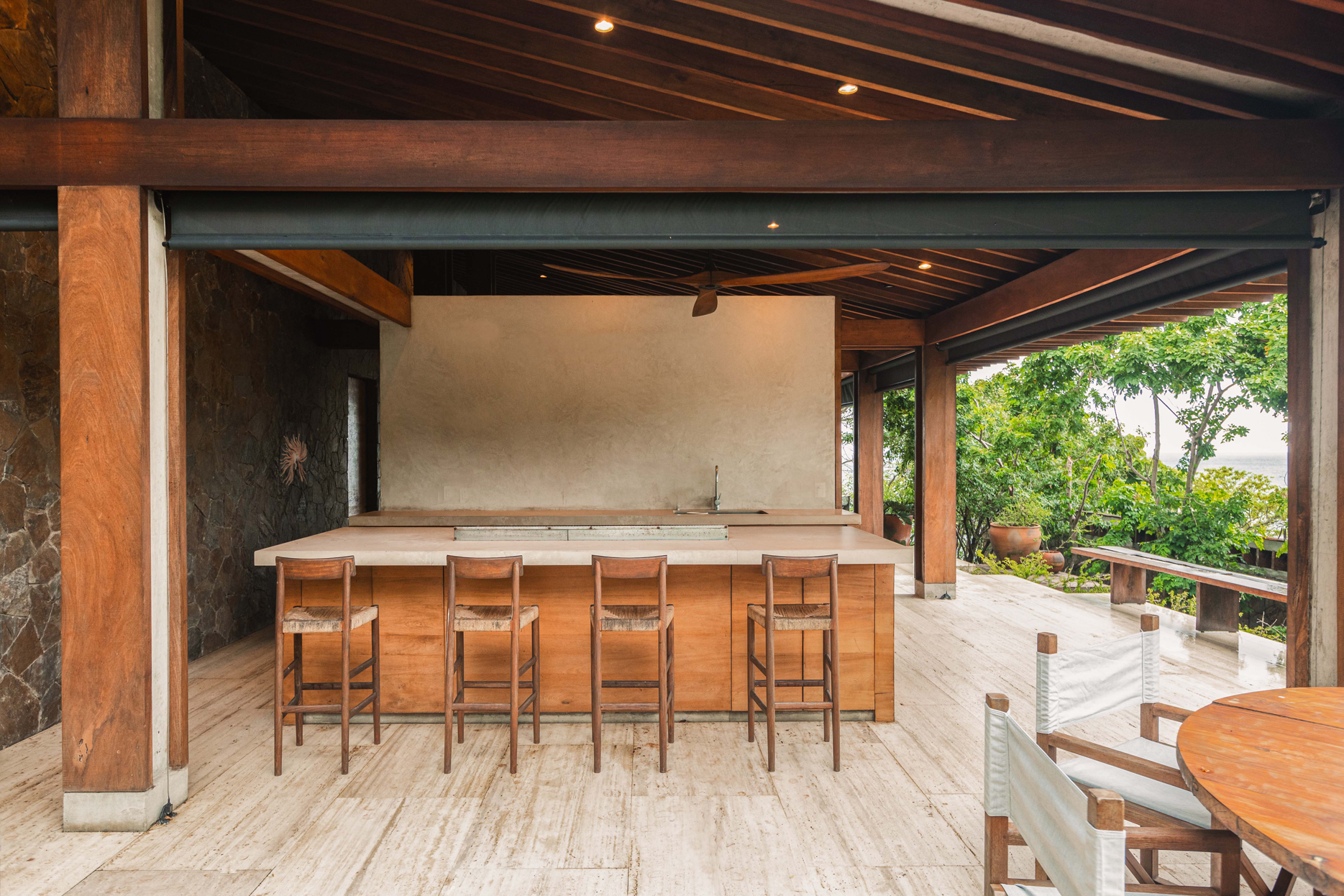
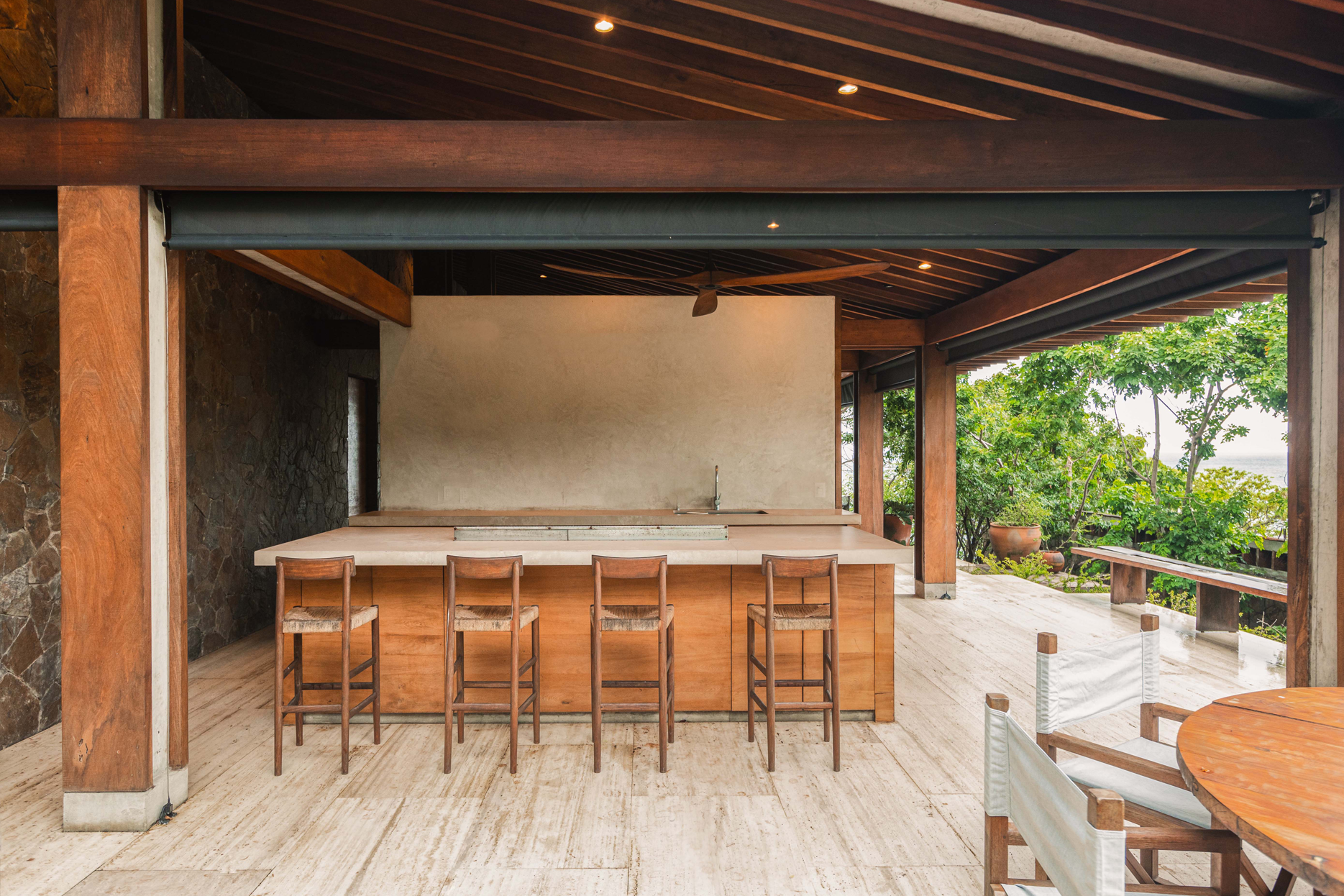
- wall sculpture [279,434,308,486]
